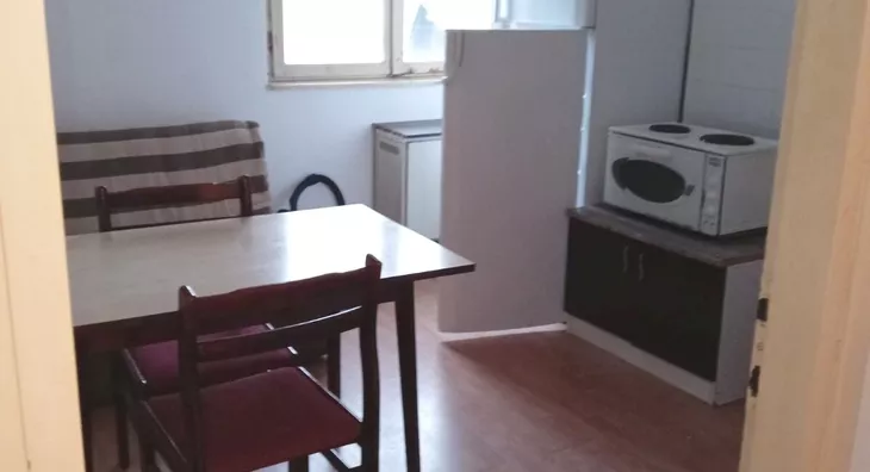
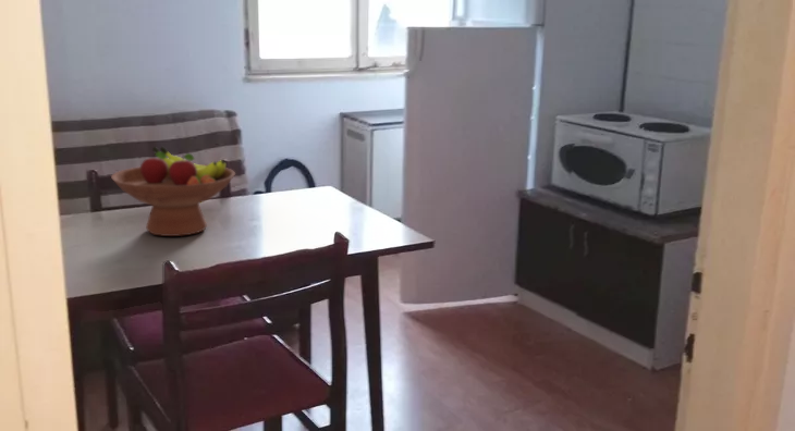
+ fruit bowl [110,146,236,237]
